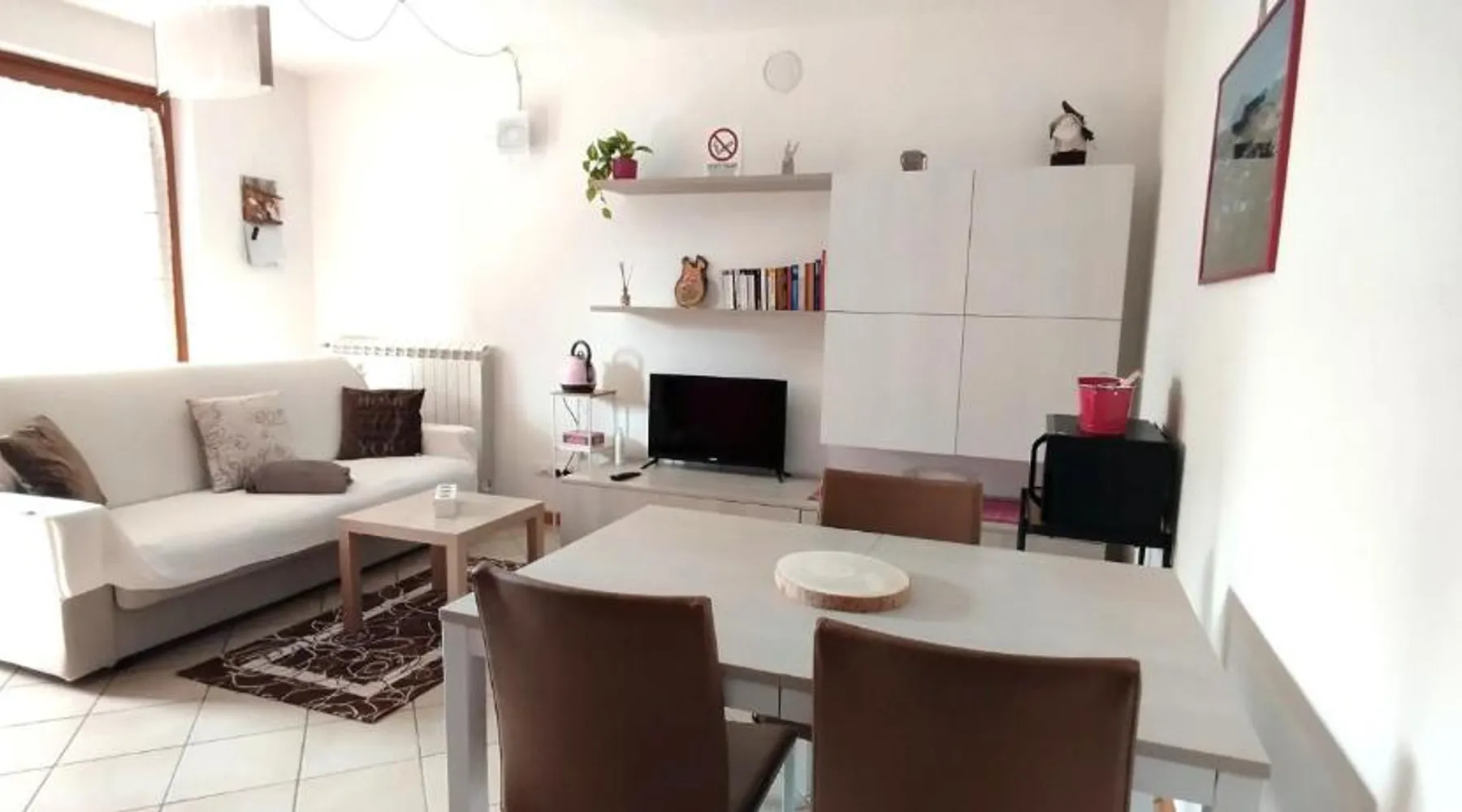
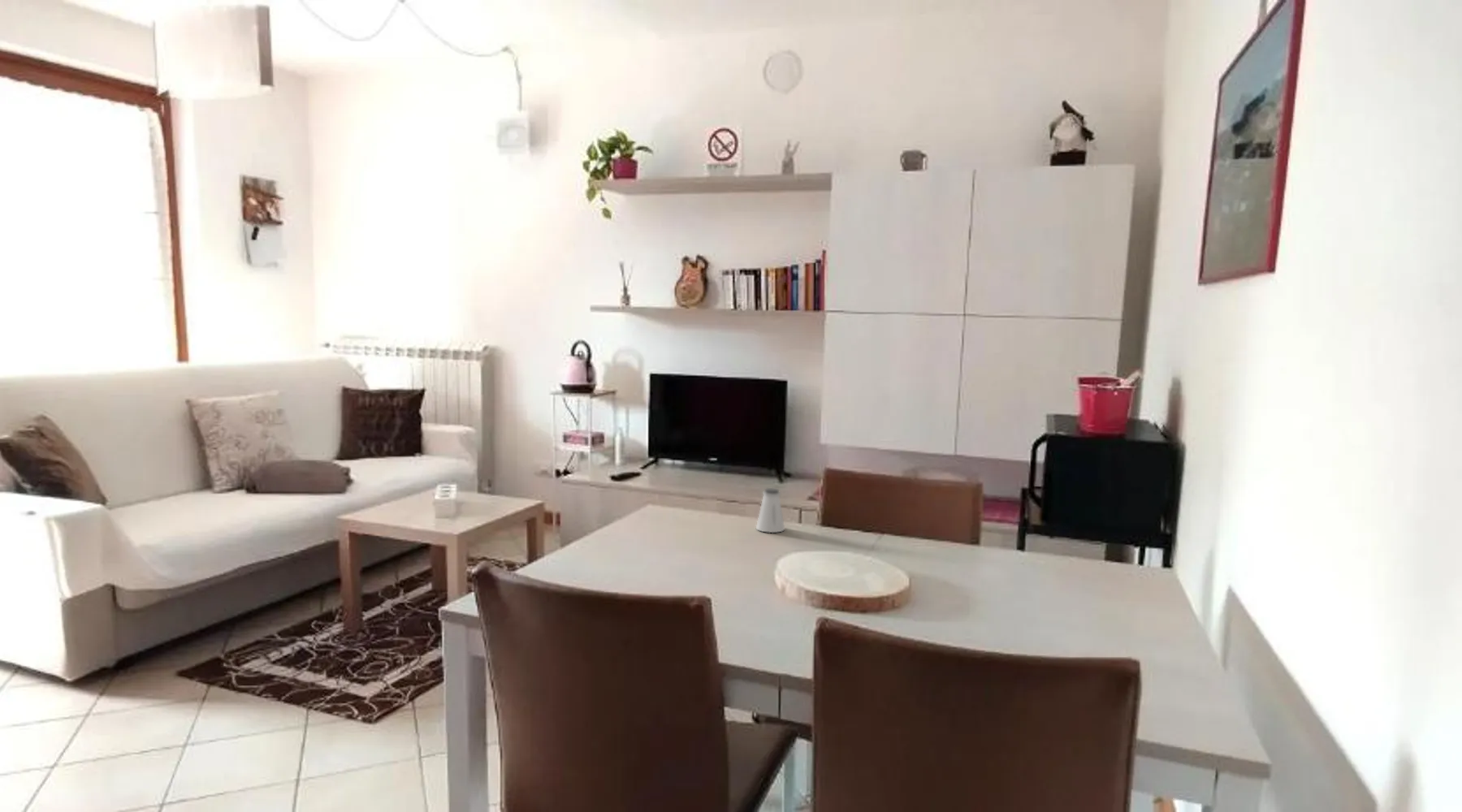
+ saltshaker [755,487,785,533]
